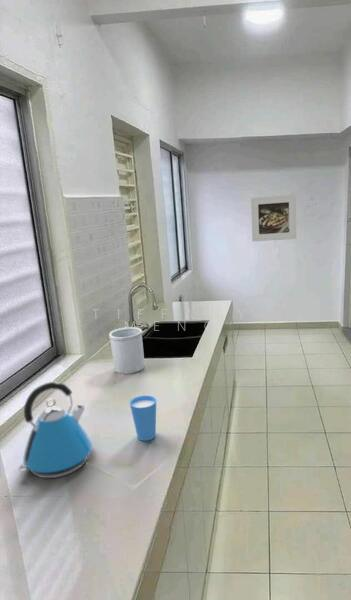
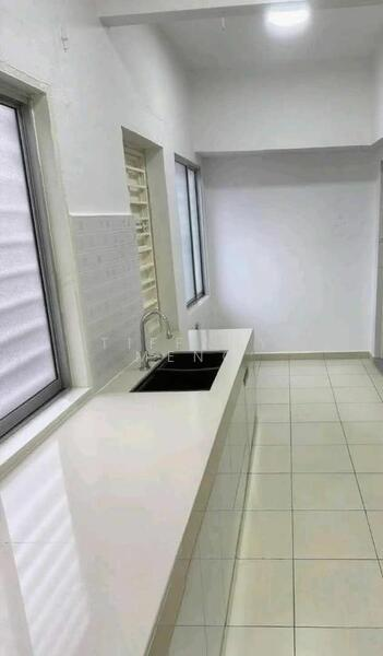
- utensil holder [108,326,145,375]
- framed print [250,194,297,242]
- kettle [18,381,93,479]
- cup [129,395,157,442]
